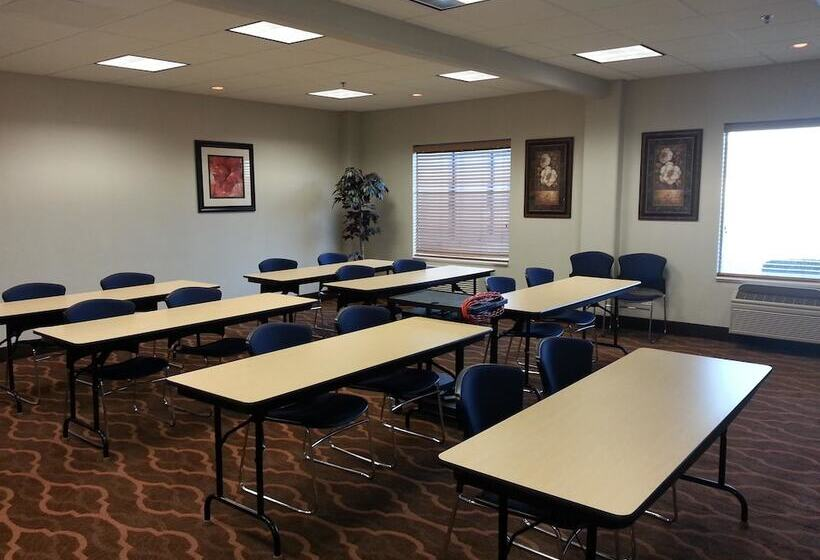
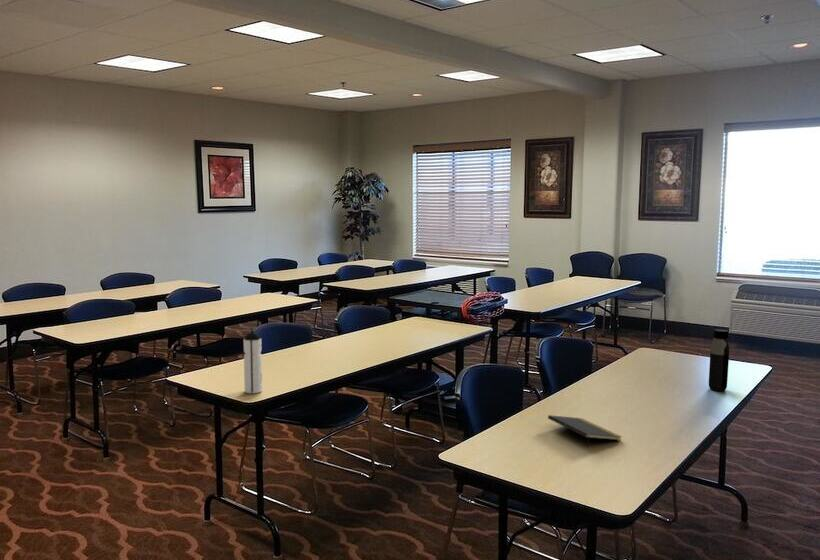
+ notepad [547,414,622,447]
+ water bottle [243,329,263,394]
+ water bottle [708,328,730,392]
